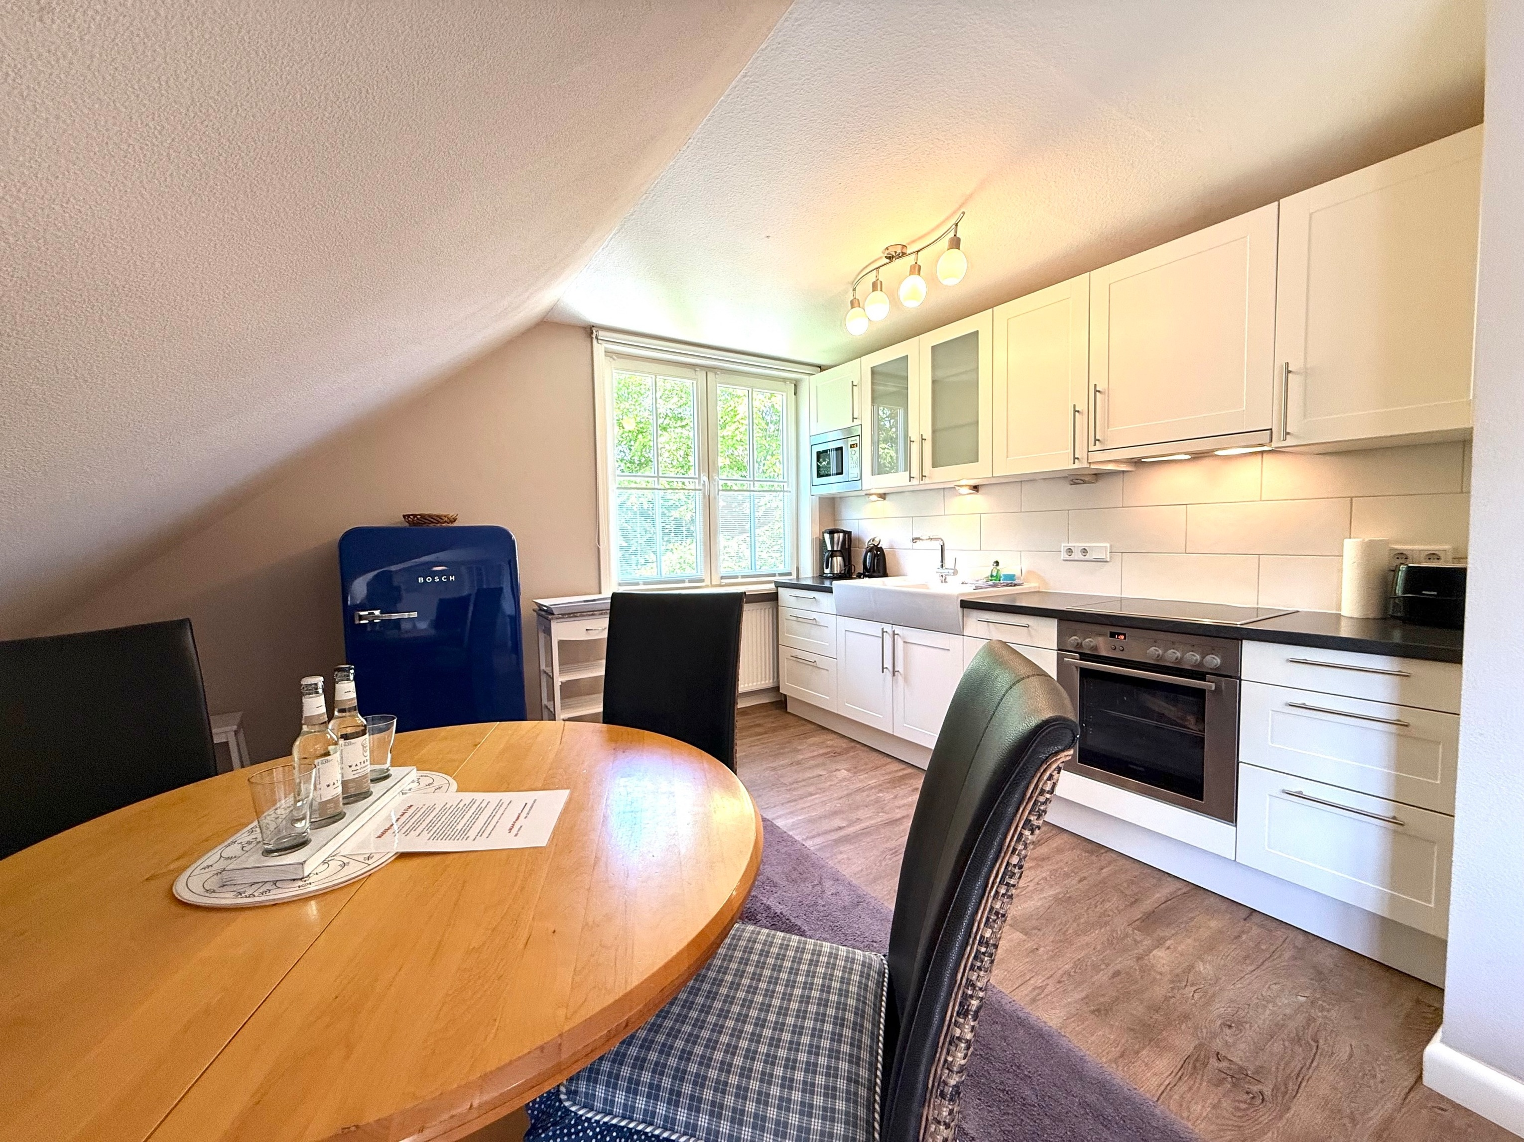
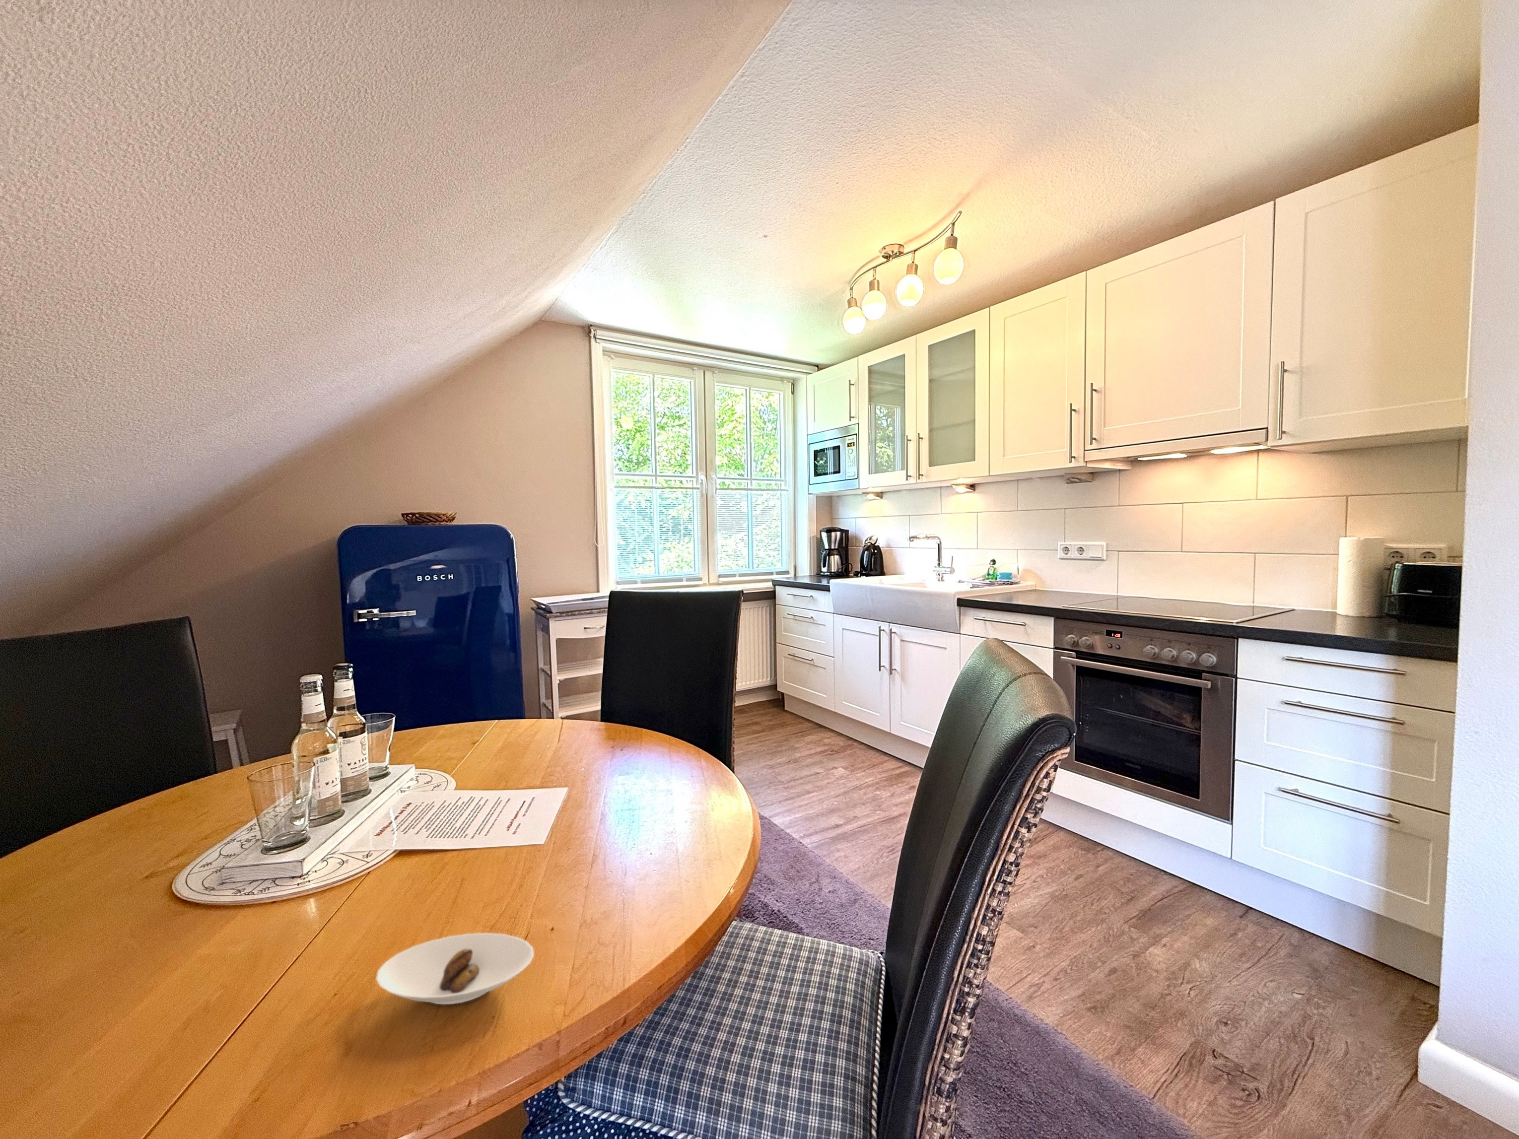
+ saucer [376,932,535,1005]
